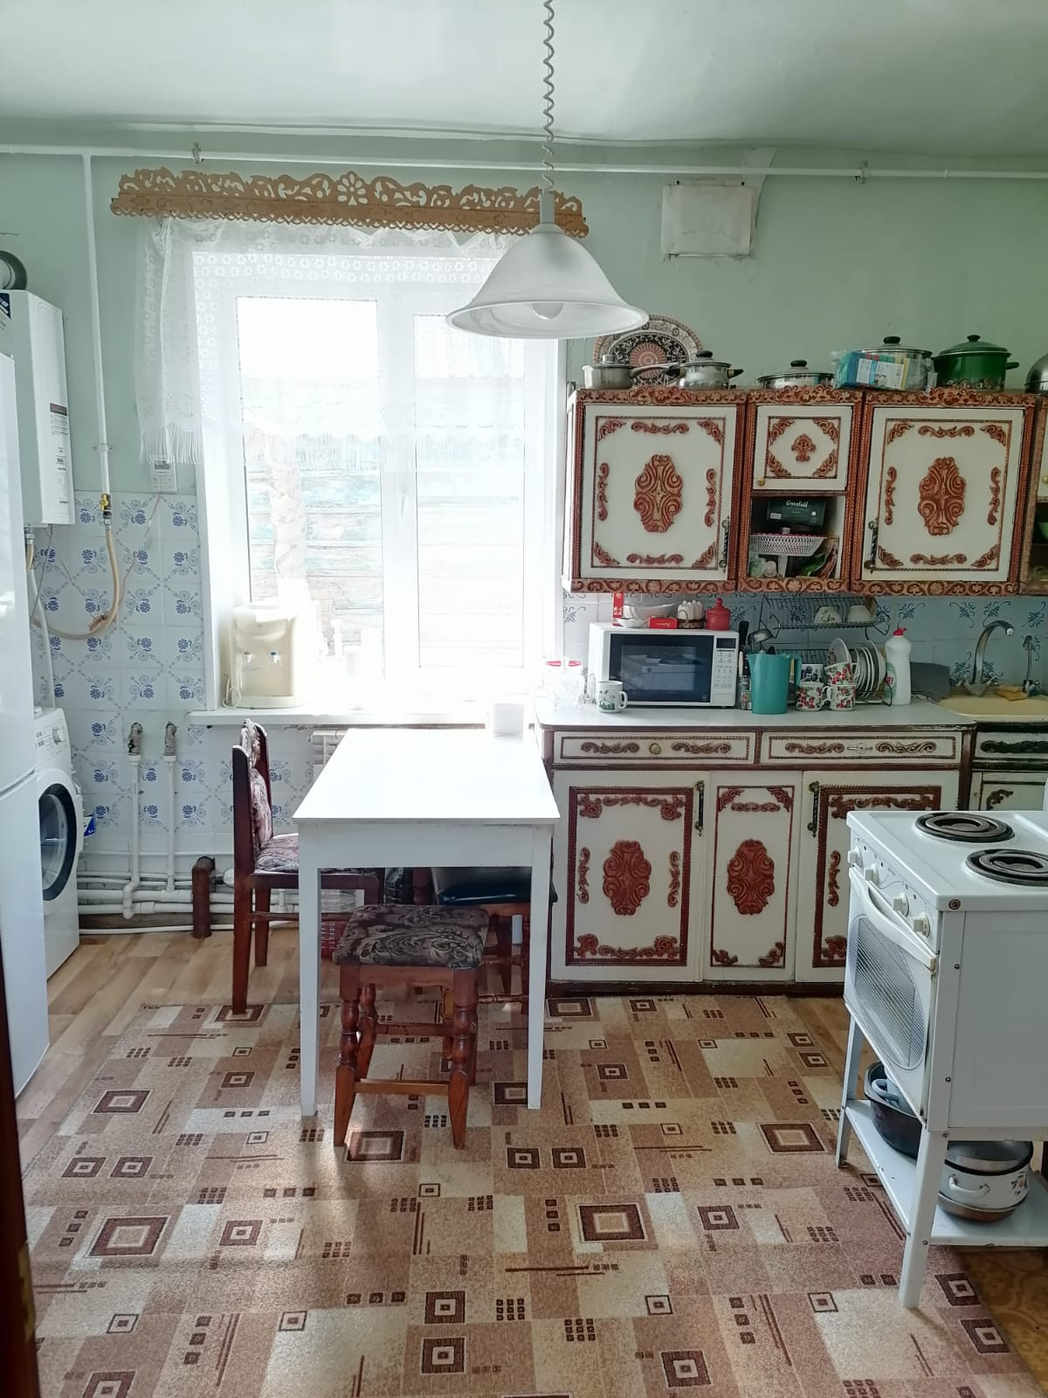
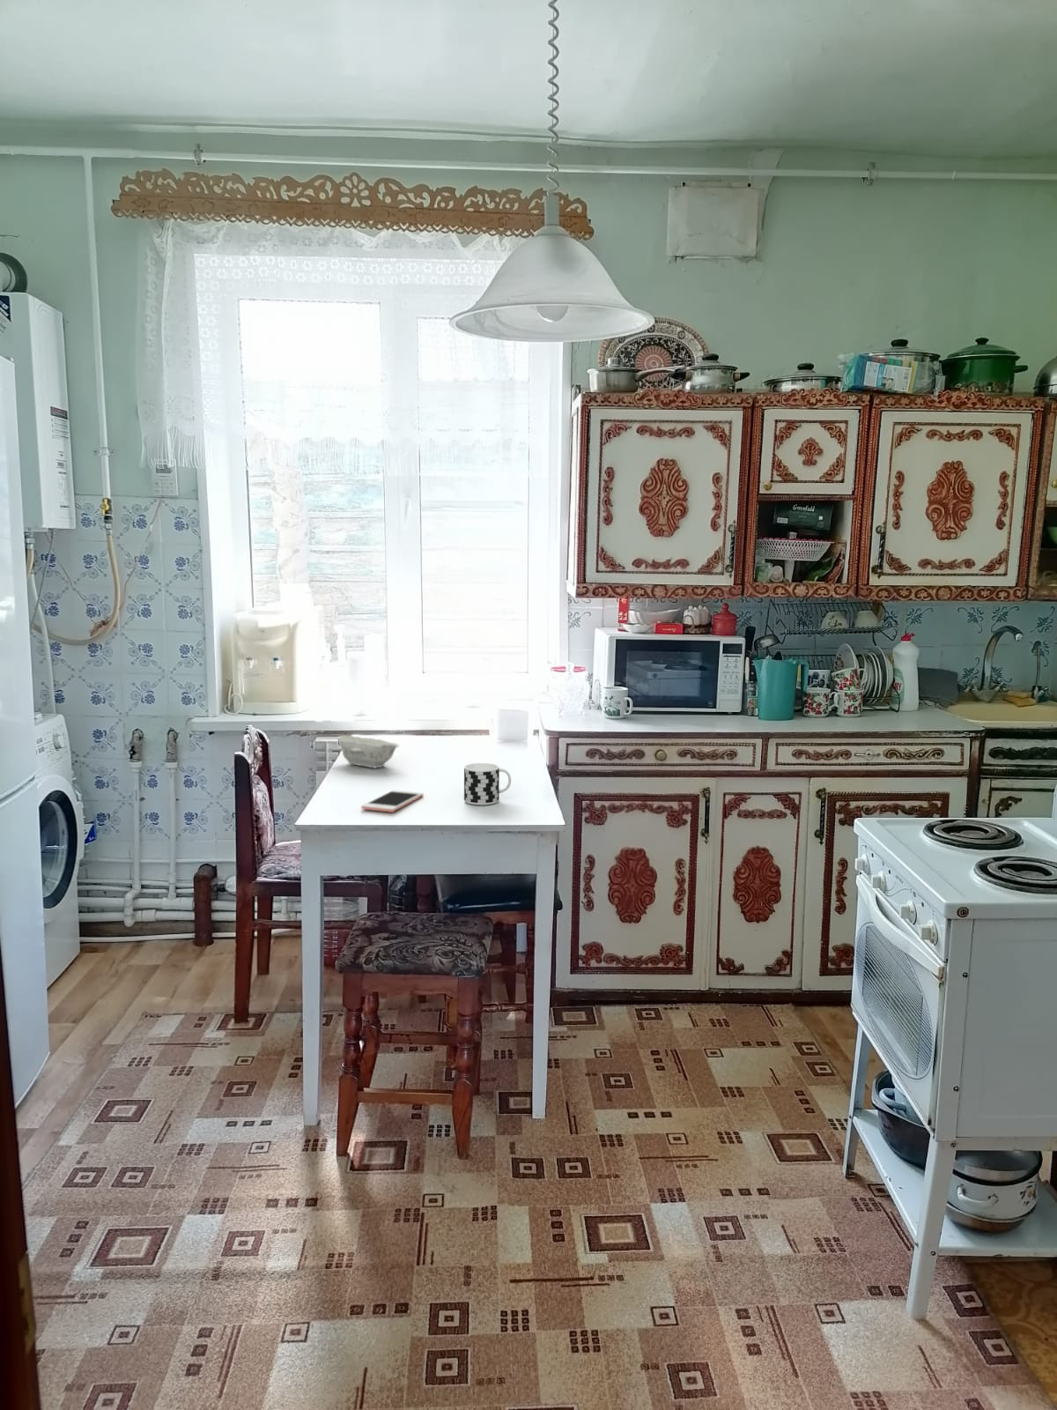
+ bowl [335,734,400,768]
+ cup [463,763,512,805]
+ cell phone [360,789,424,814]
